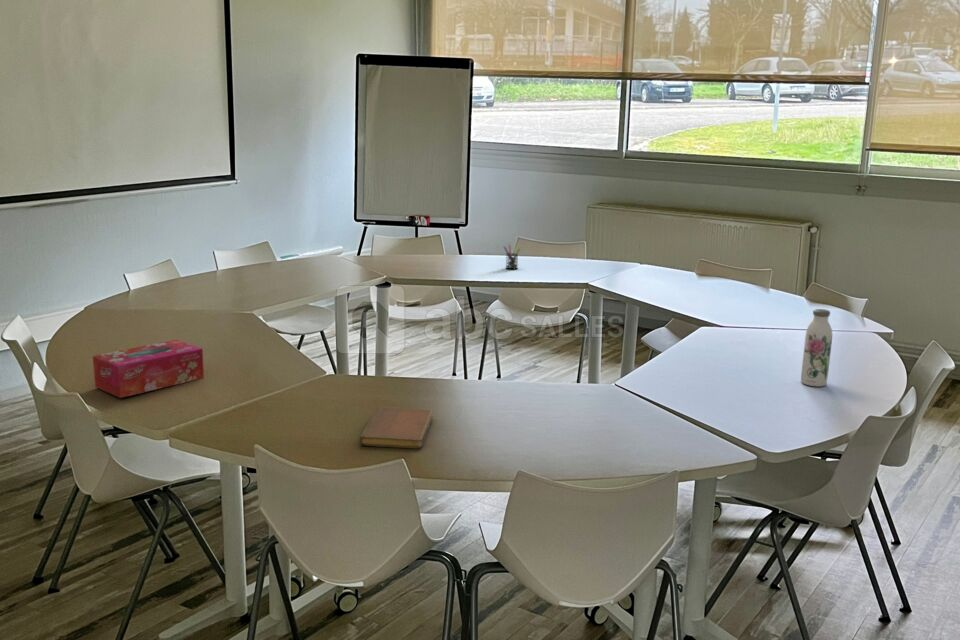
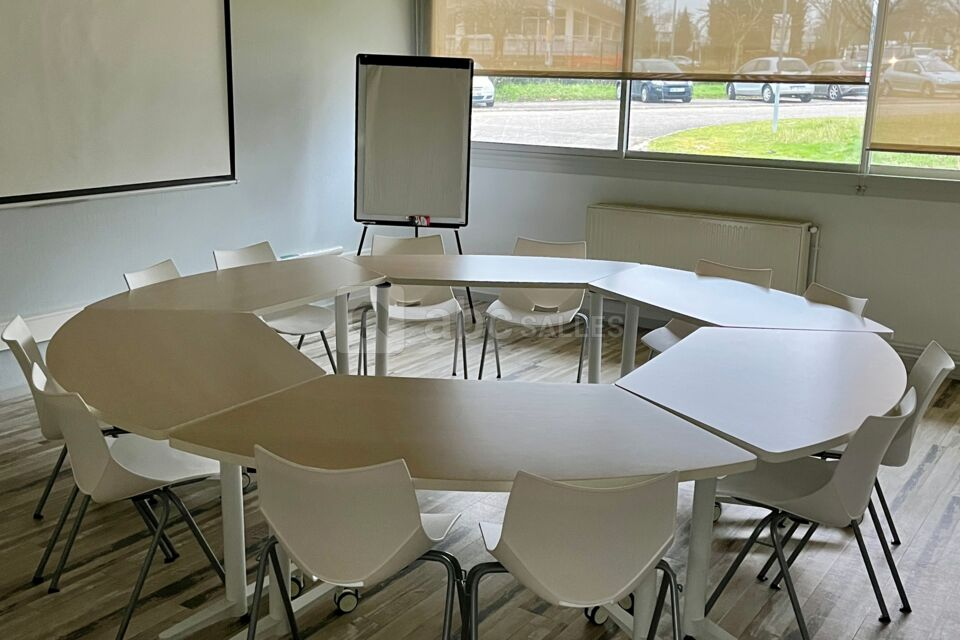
- pen holder [503,243,521,270]
- tissue box [92,339,205,399]
- notebook [359,406,433,450]
- water bottle [800,308,833,388]
